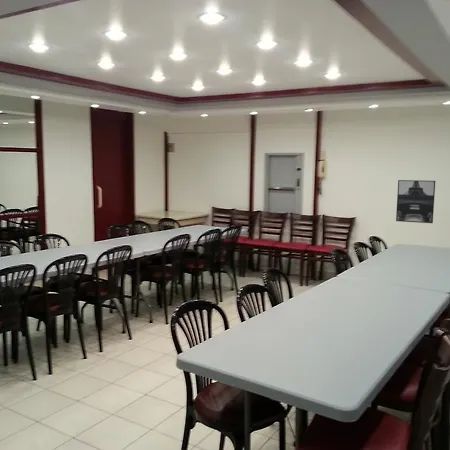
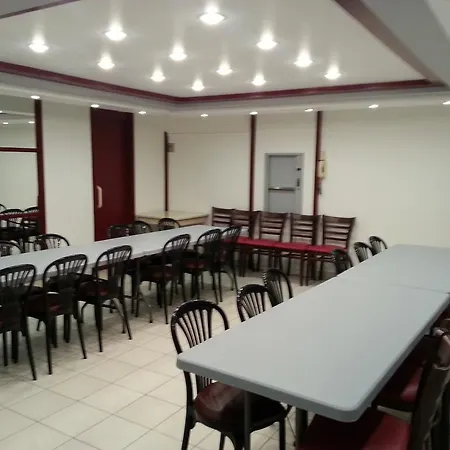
- wall art [395,179,436,224]
